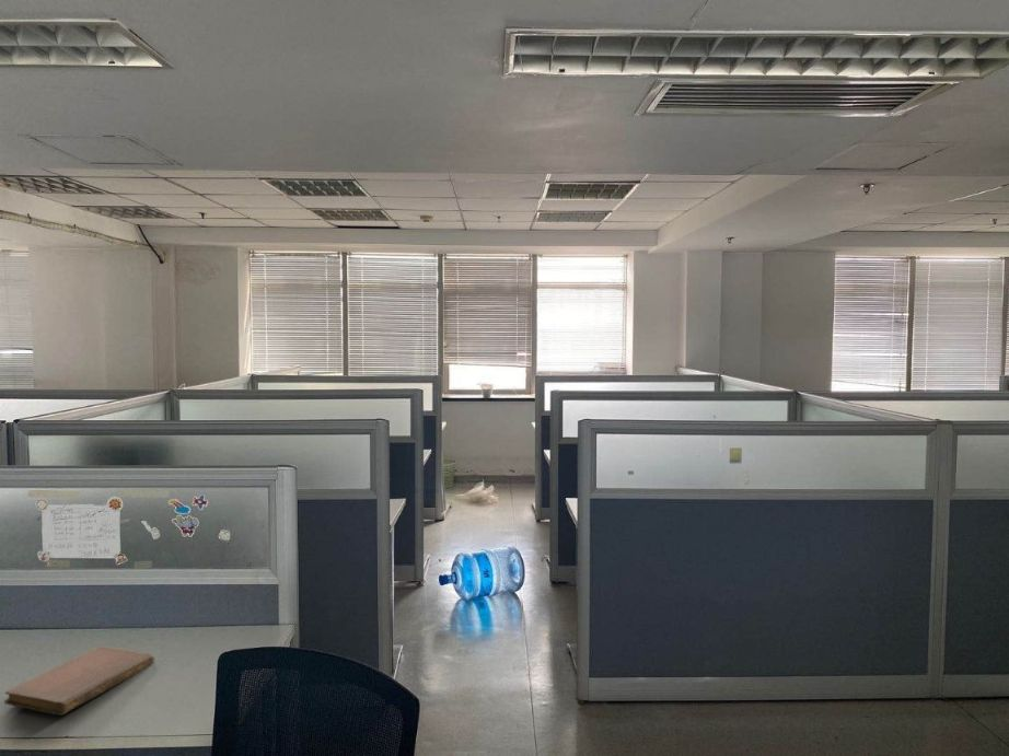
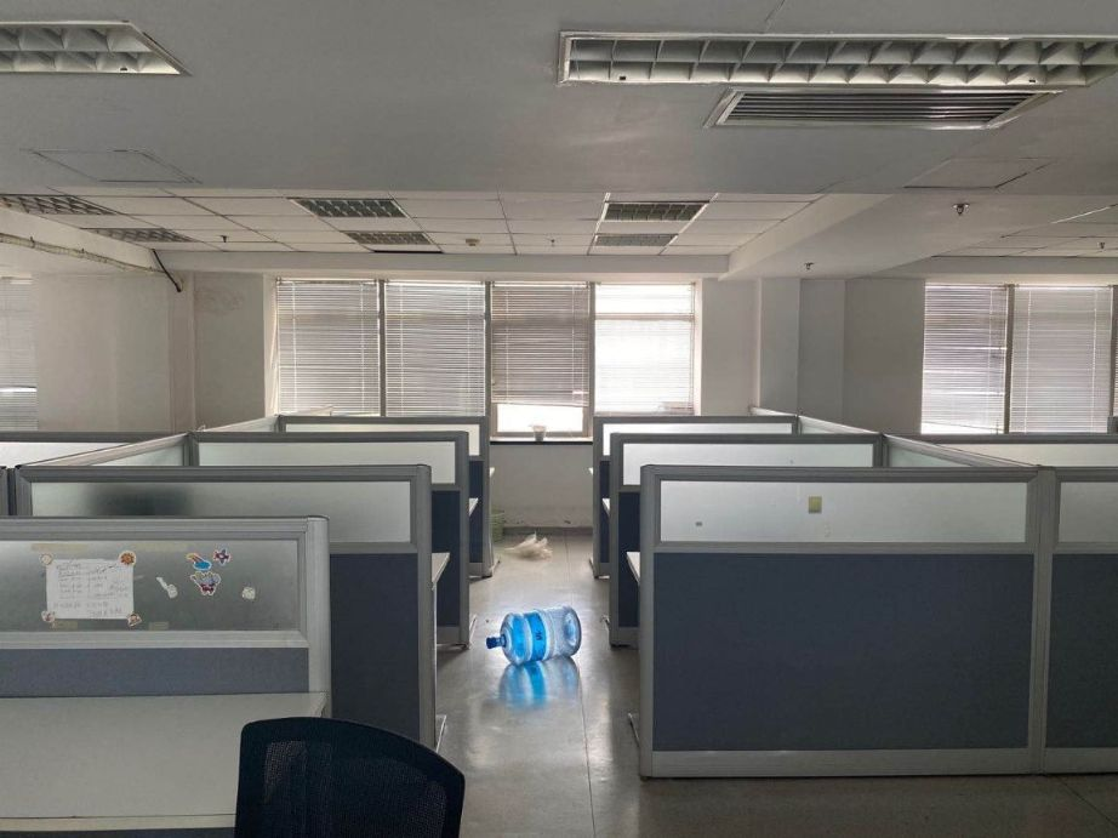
- notebook [3,644,155,717]
